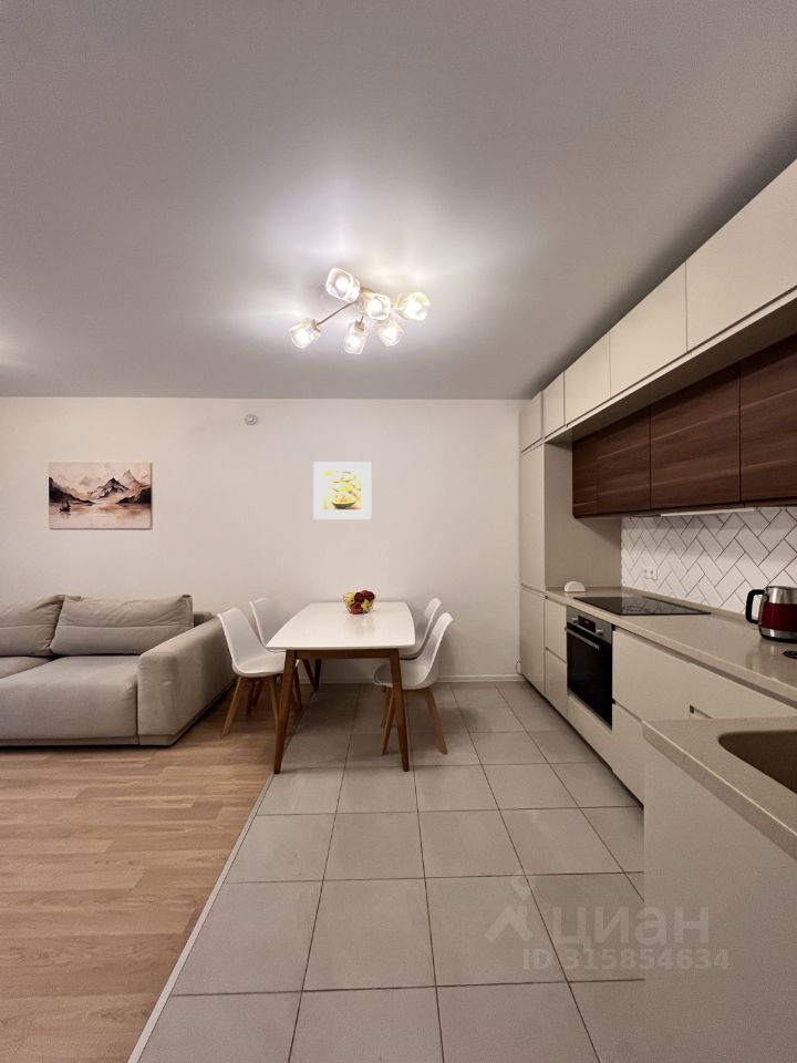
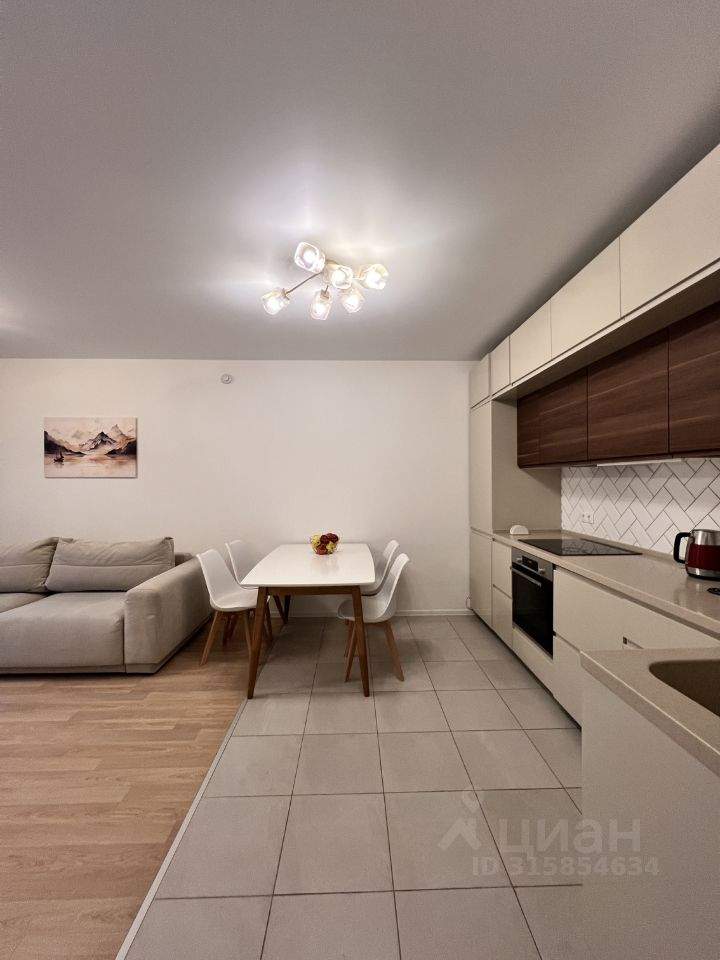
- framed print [312,461,372,520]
